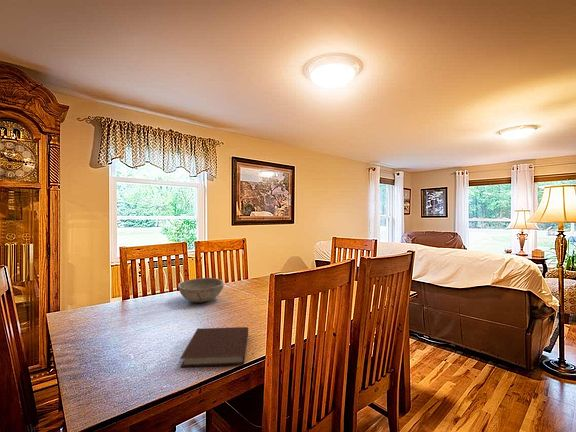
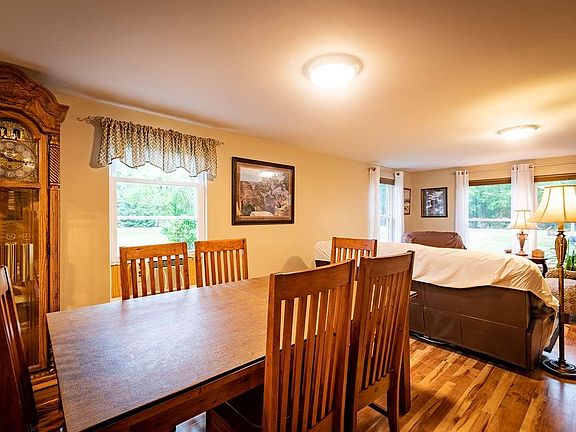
- notebook [179,326,249,368]
- bowl [177,277,225,303]
